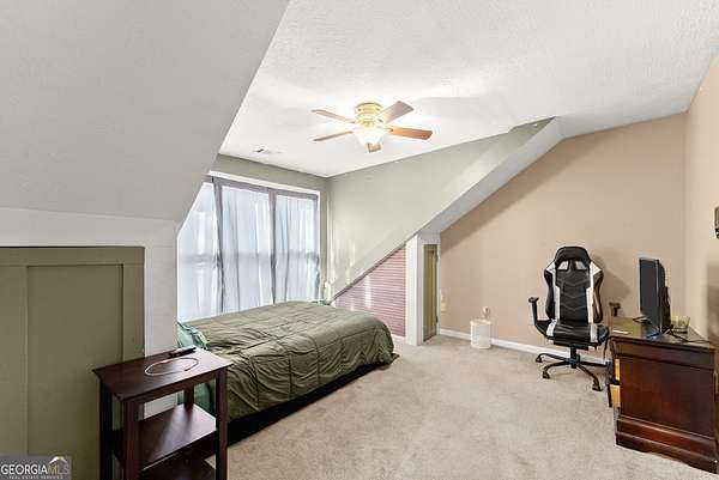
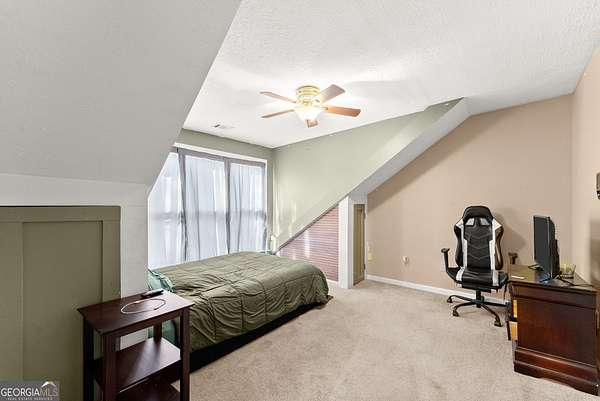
- wastebasket [469,318,493,351]
